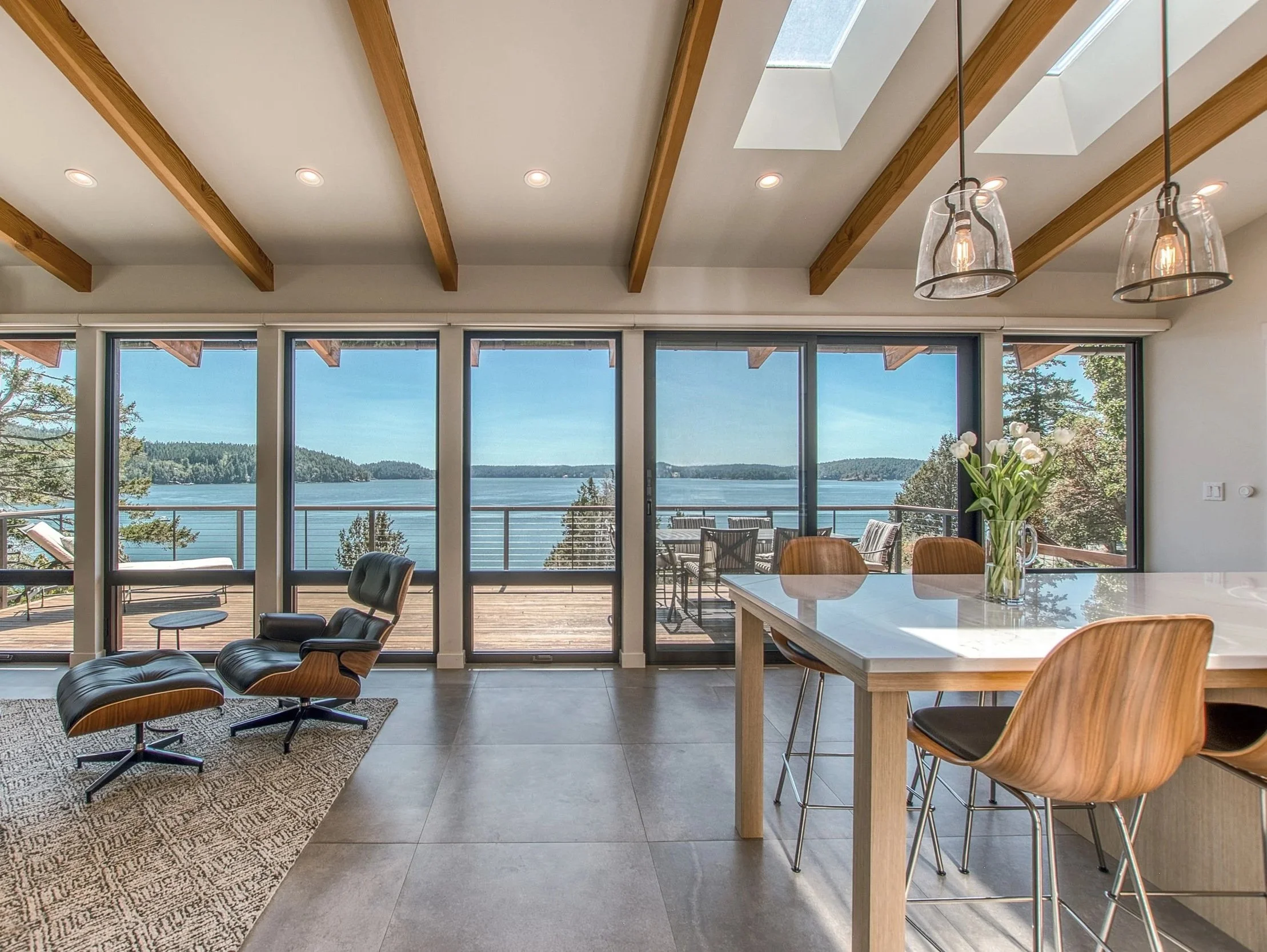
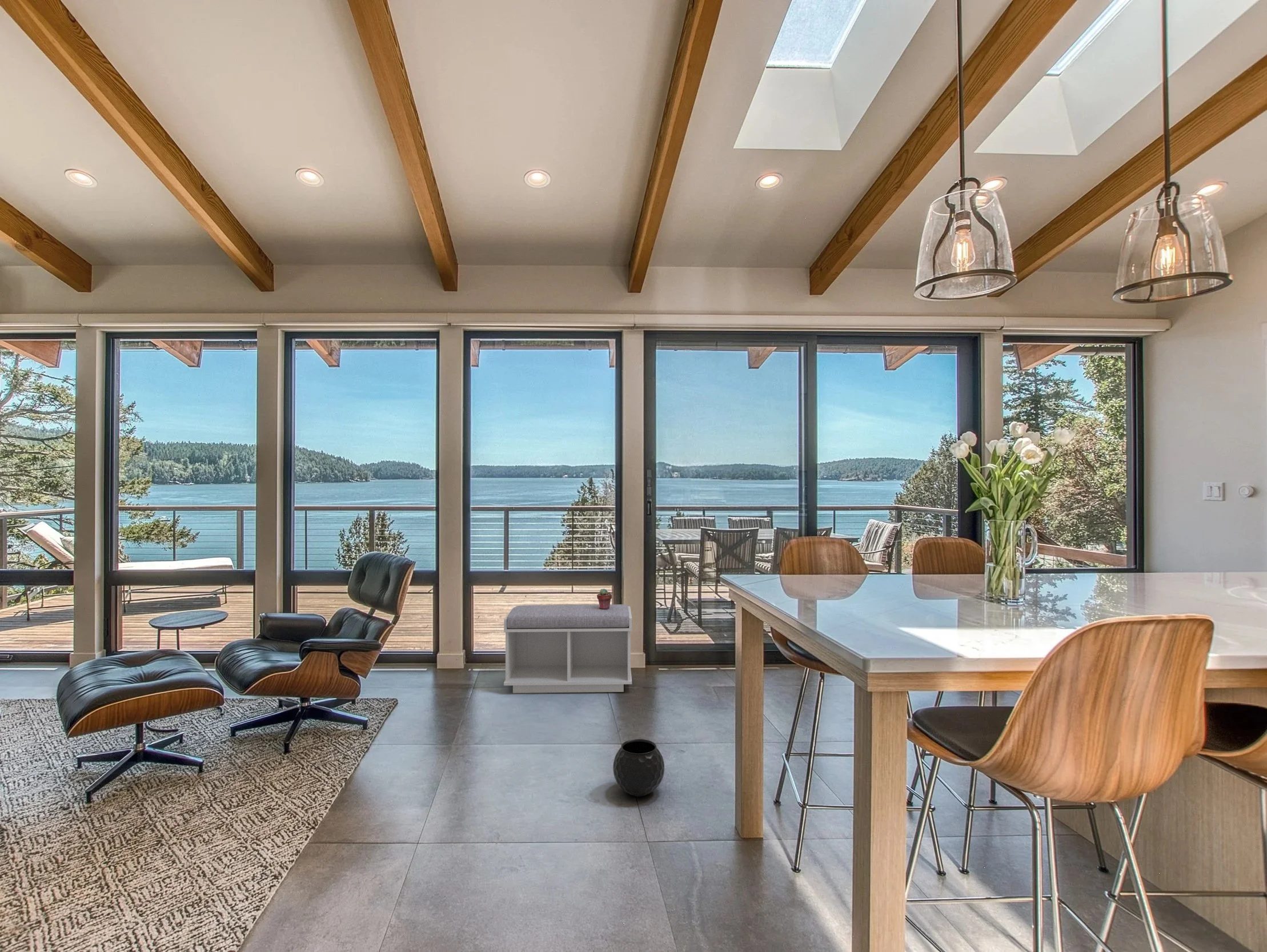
+ bench [503,604,632,694]
+ speaker [612,738,665,797]
+ potted succulent [596,588,612,609]
